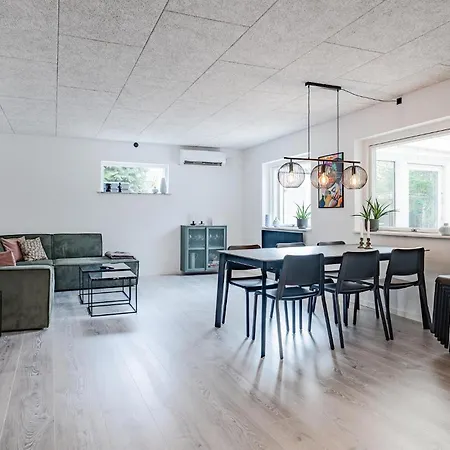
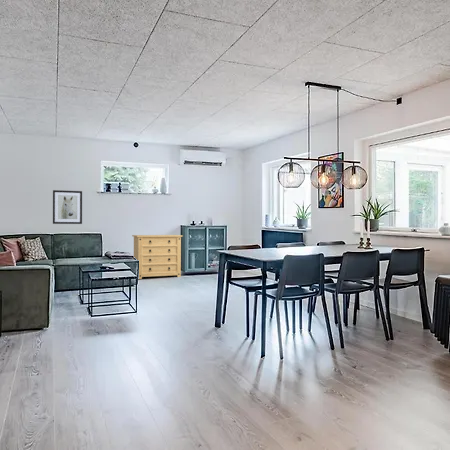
+ dresser [131,234,184,280]
+ wall art [52,189,83,225]
